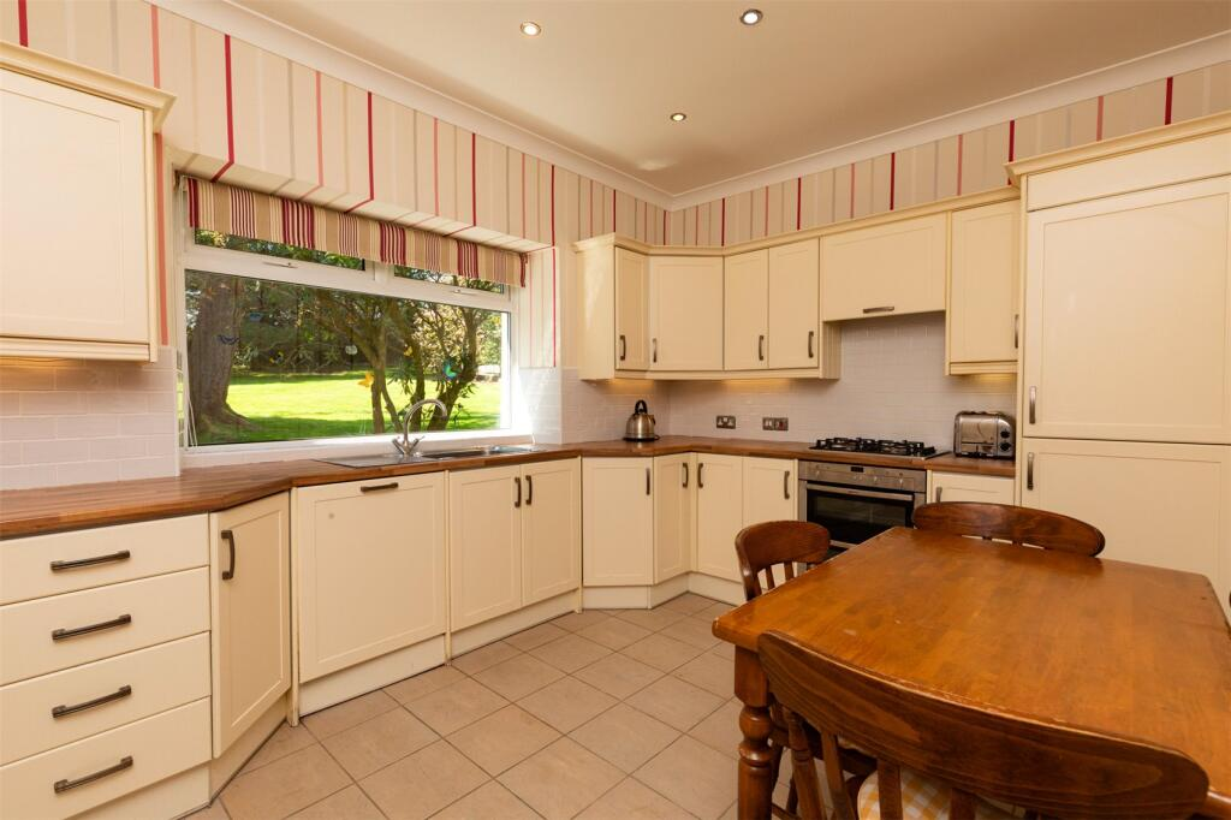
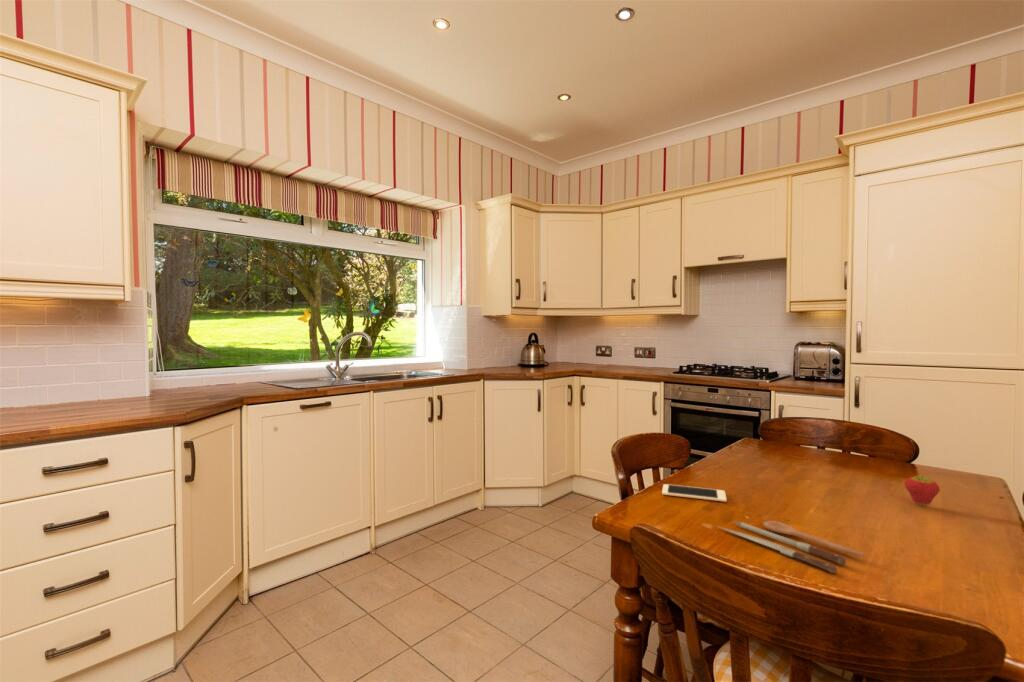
+ cell phone [661,483,728,503]
+ spoon [715,520,864,574]
+ fruit [904,474,941,507]
